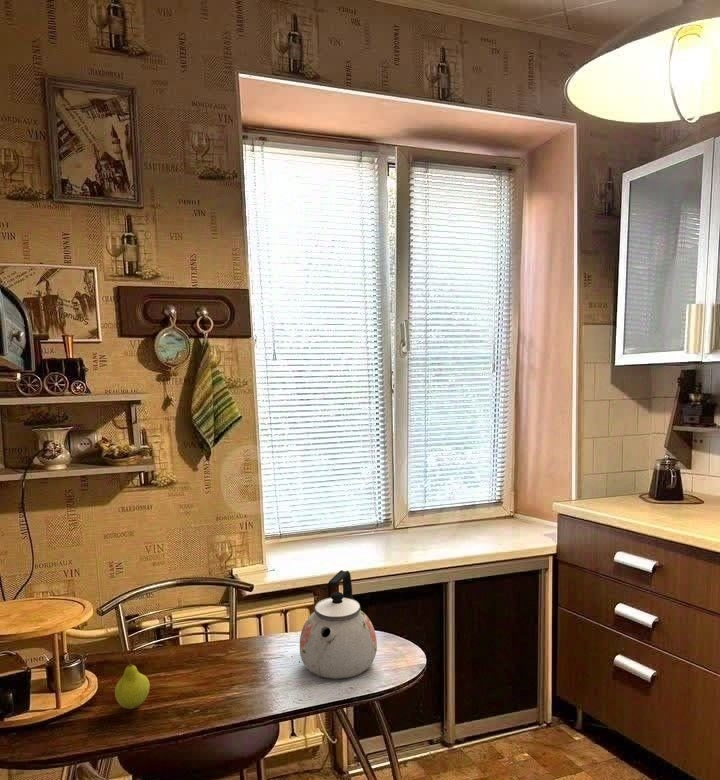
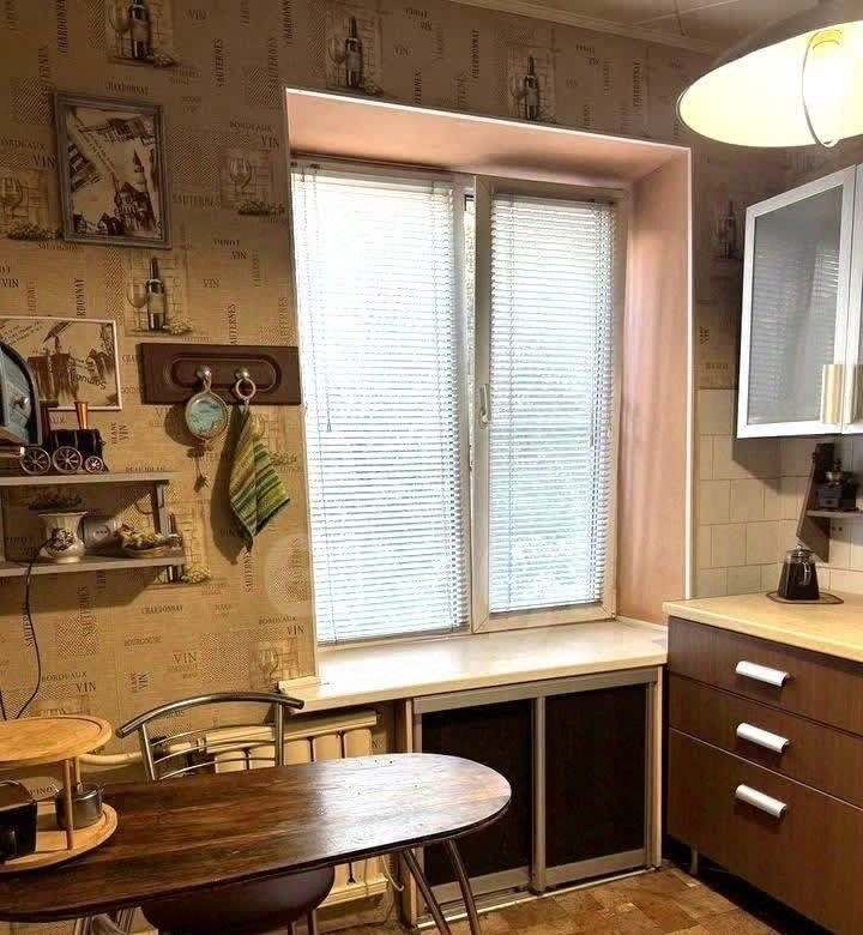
- fruit [114,654,151,710]
- kettle [299,569,378,680]
